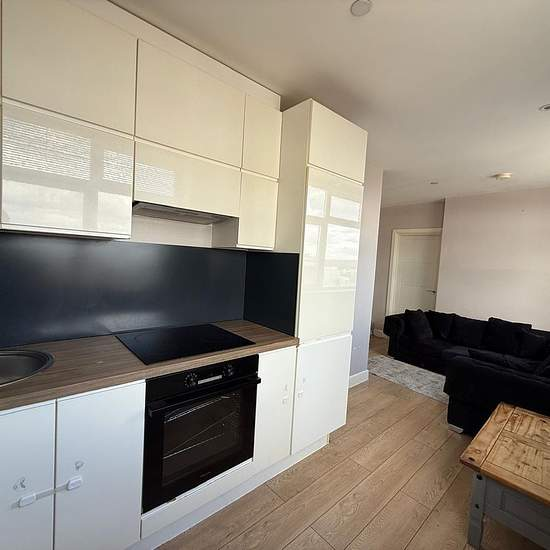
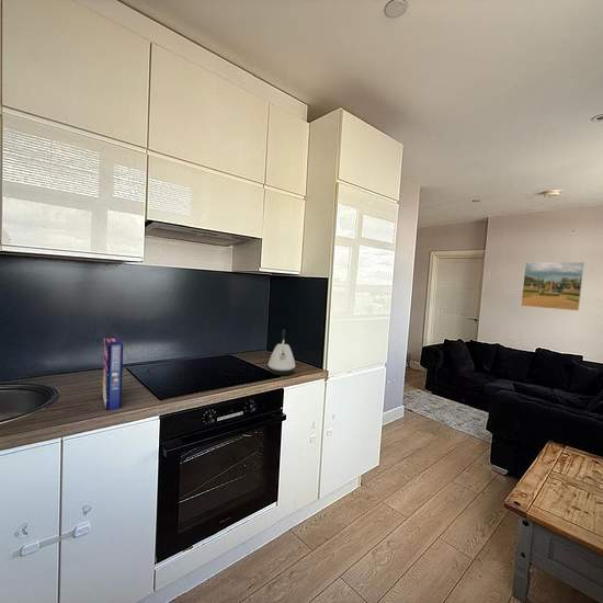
+ cereal box [101,335,124,411]
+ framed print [520,261,585,311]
+ kettle [266,329,296,376]
